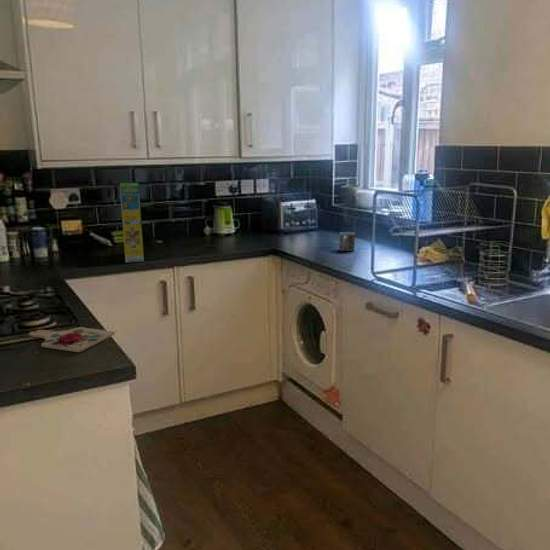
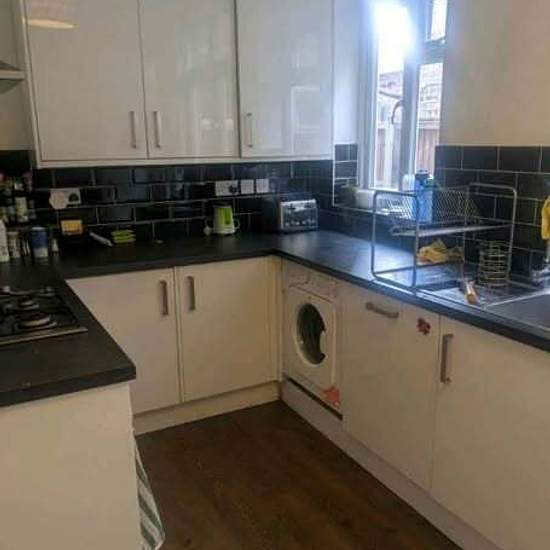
- cup [338,231,356,252]
- cutting board [28,326,116,353]
- cereal box [119,182,145,264]
